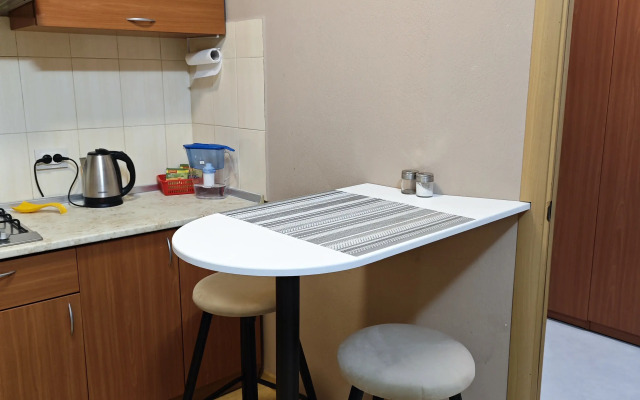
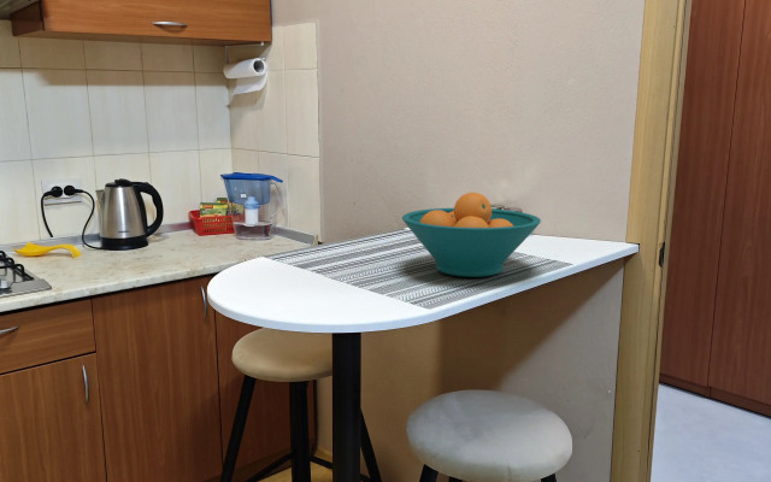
+ fruit bowl [401,192,542,278]
